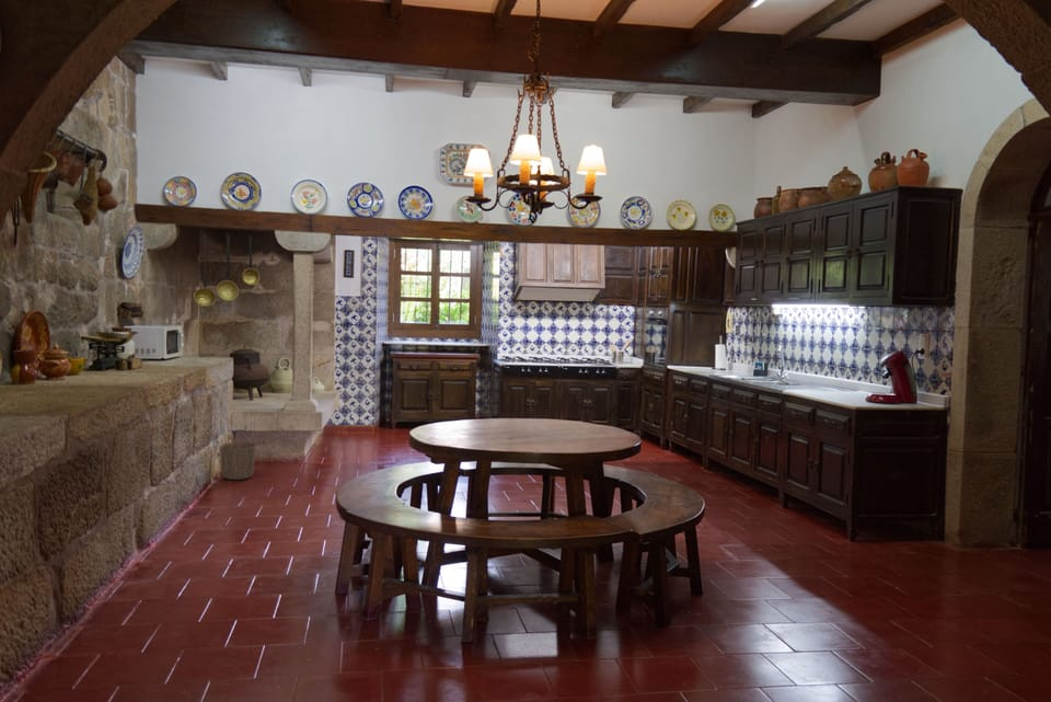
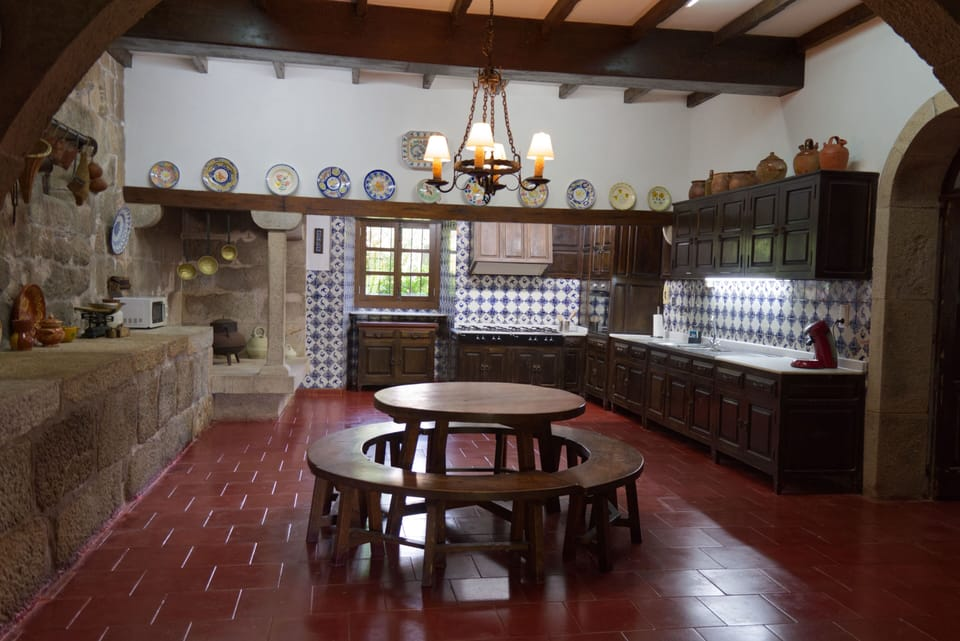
- waste basket [218,441,257,481]
